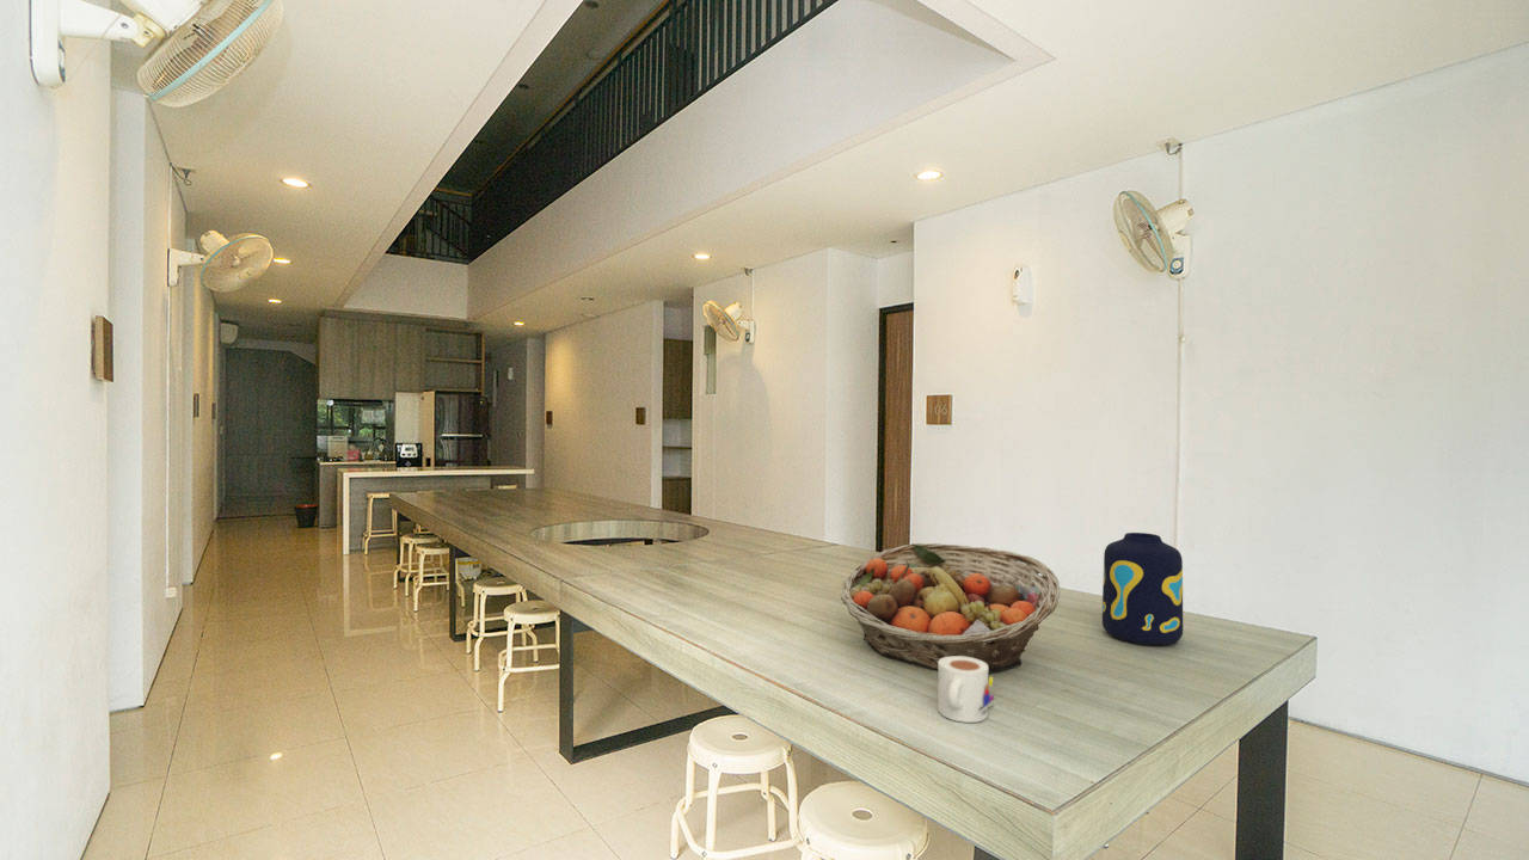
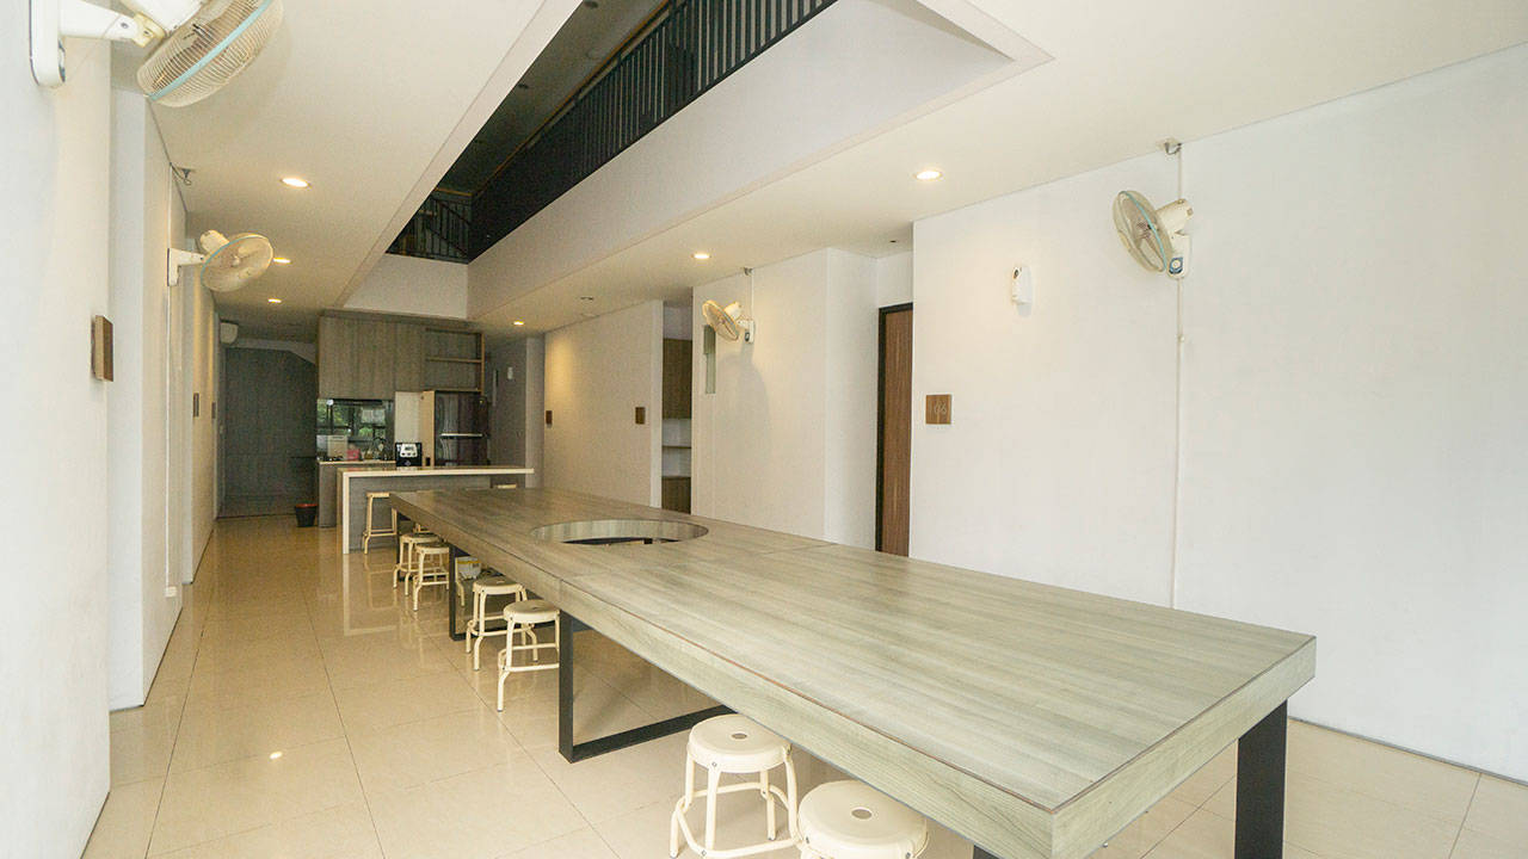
- fruit basket [840,542,1061,674]
- vase [1101,532,1184,646]
- mug [937,657,995,724]
